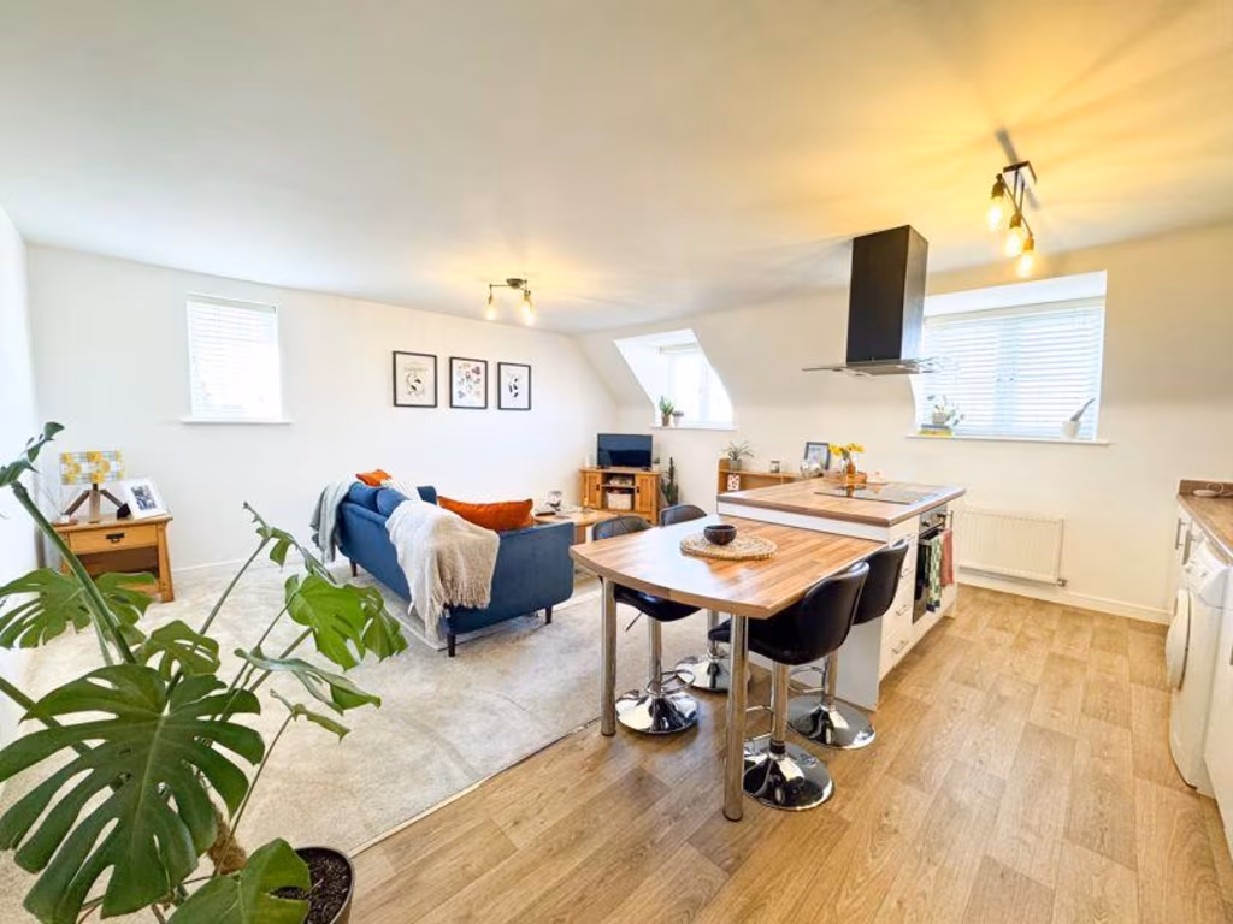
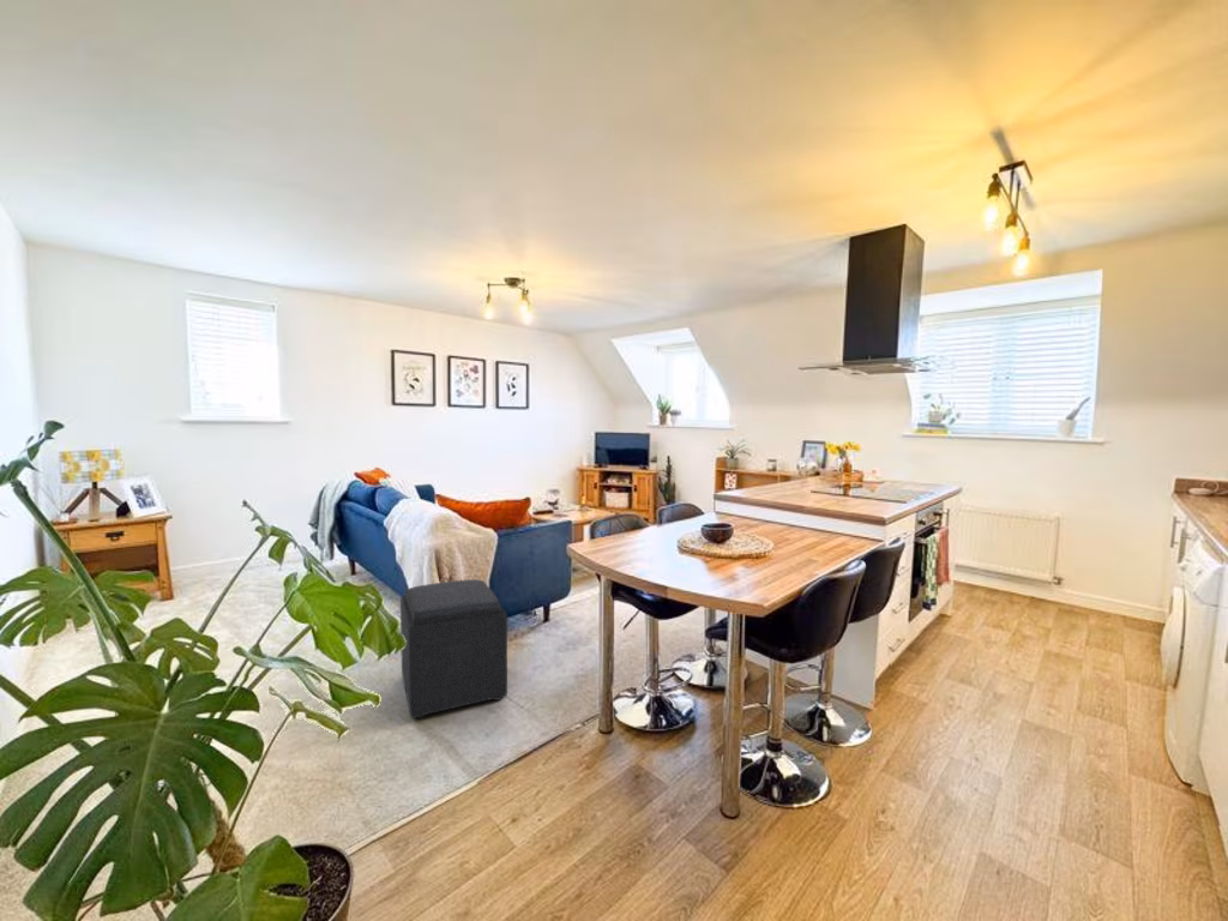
+ ottoman [399,578,508,720]
